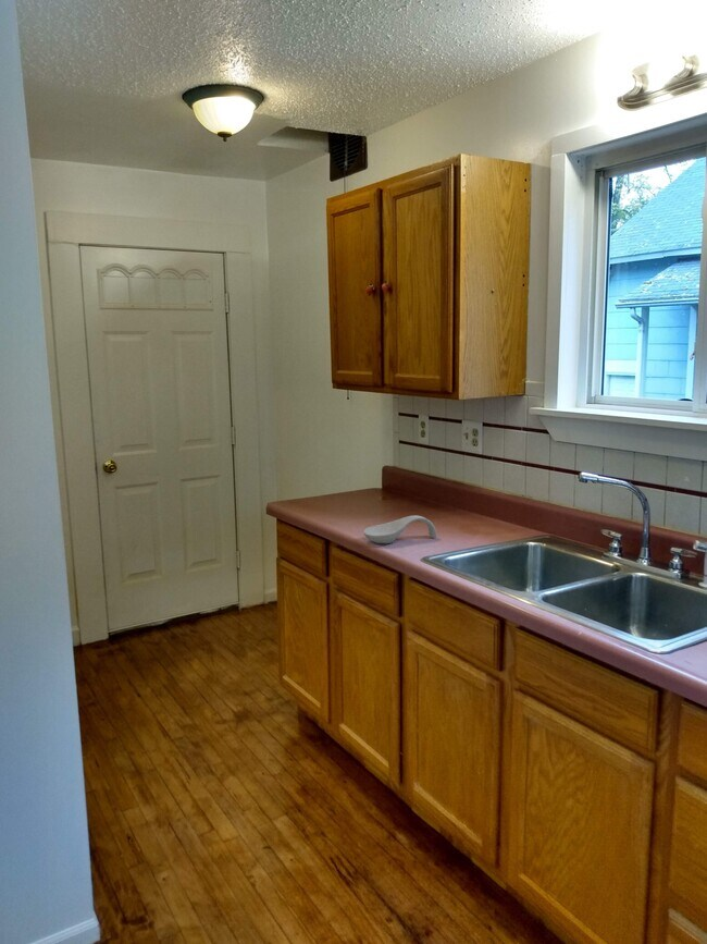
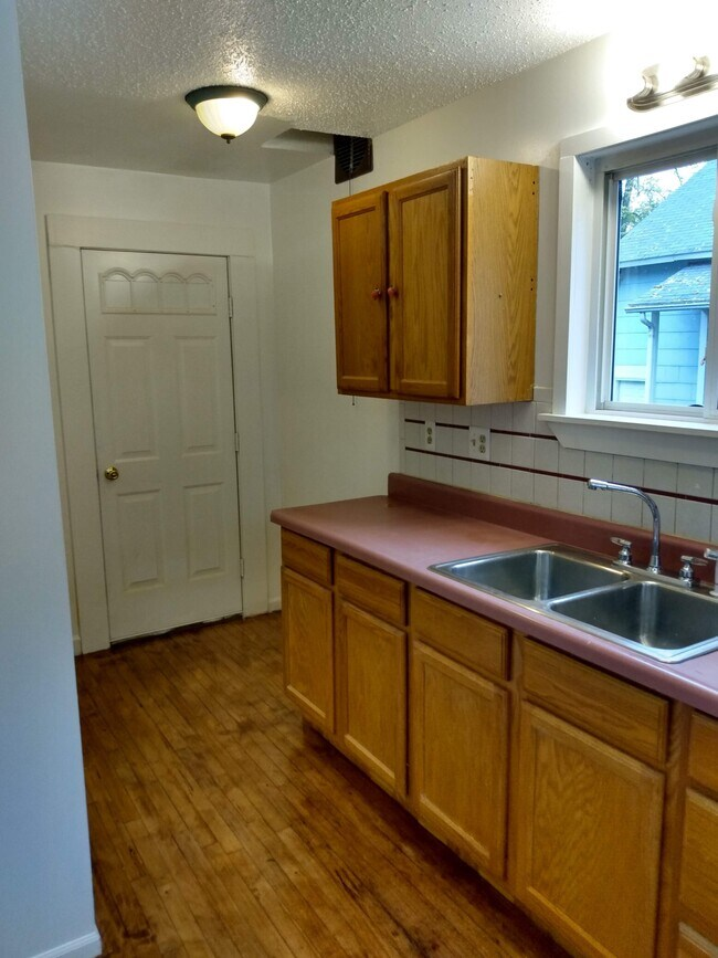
- spoon rest [362,514,437,544]
